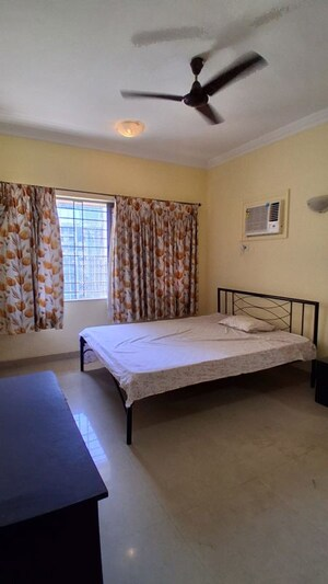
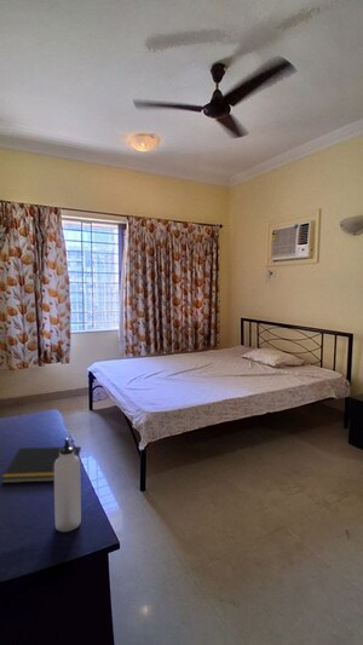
+ notepad [0,445,82,484]
+ water bottle [53,437,82,534]
